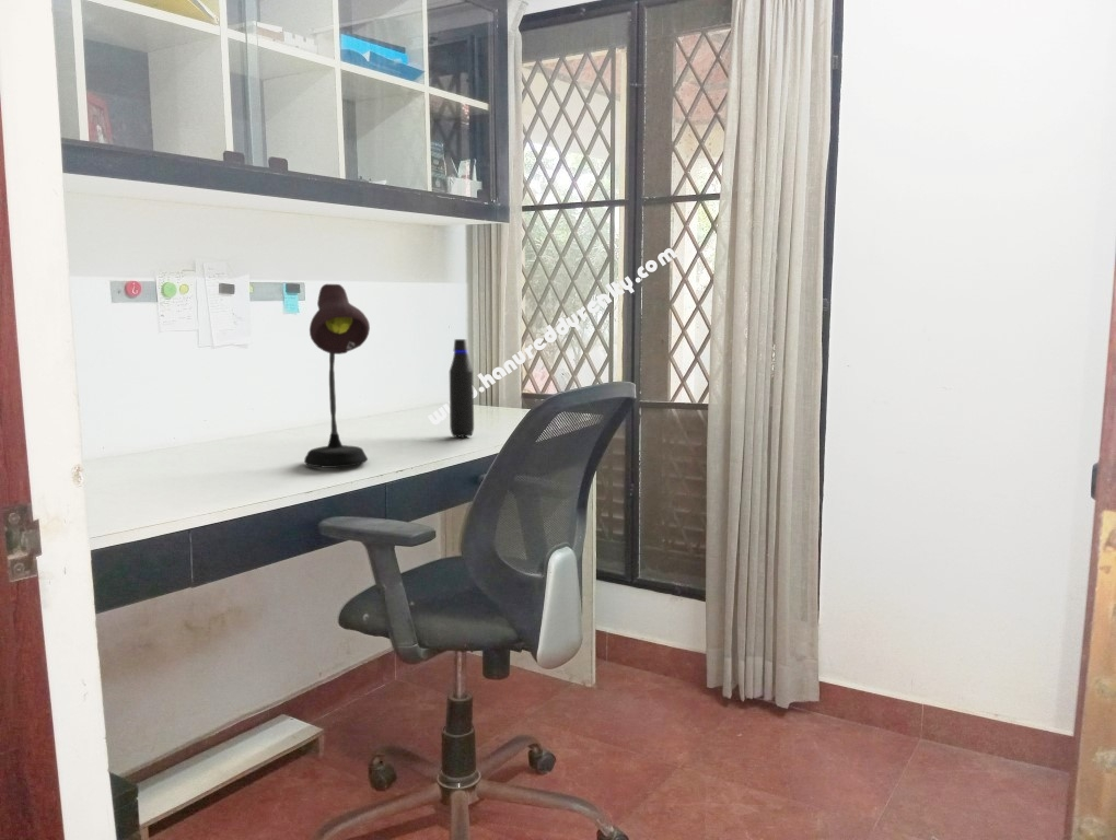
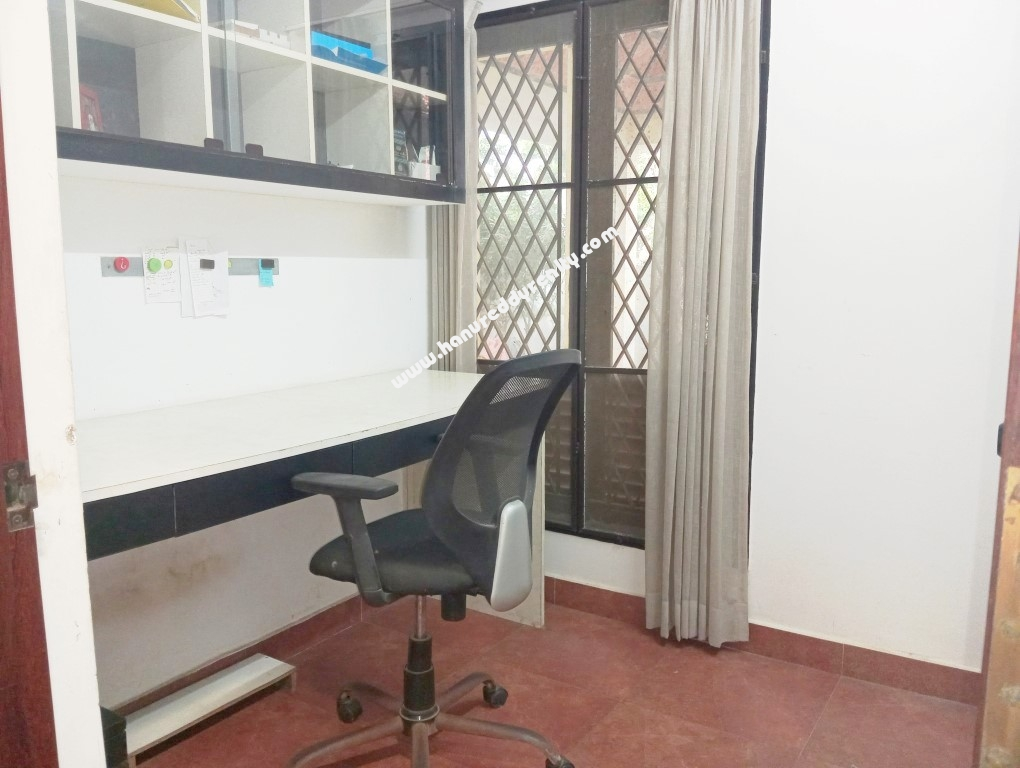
- desk lamp [303,283,371,469]
- water bottle [449,338,475,439]
